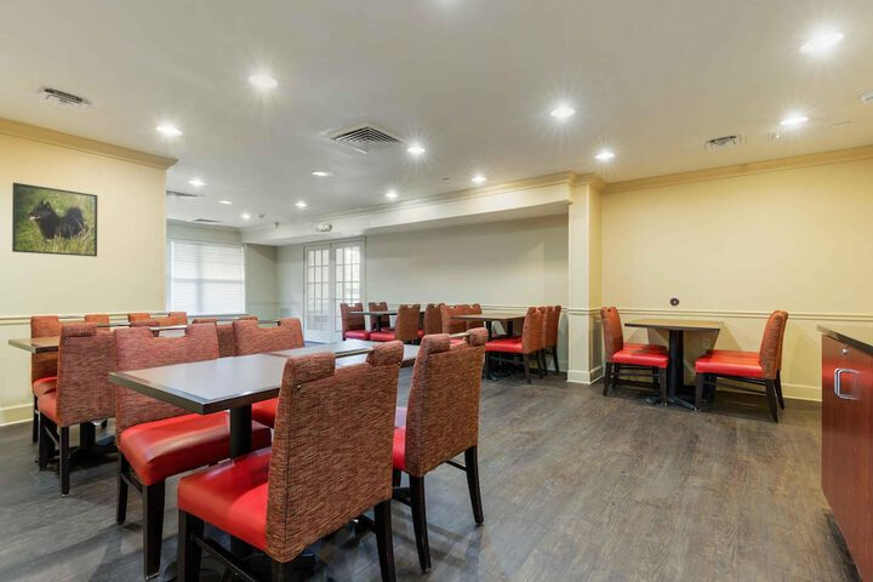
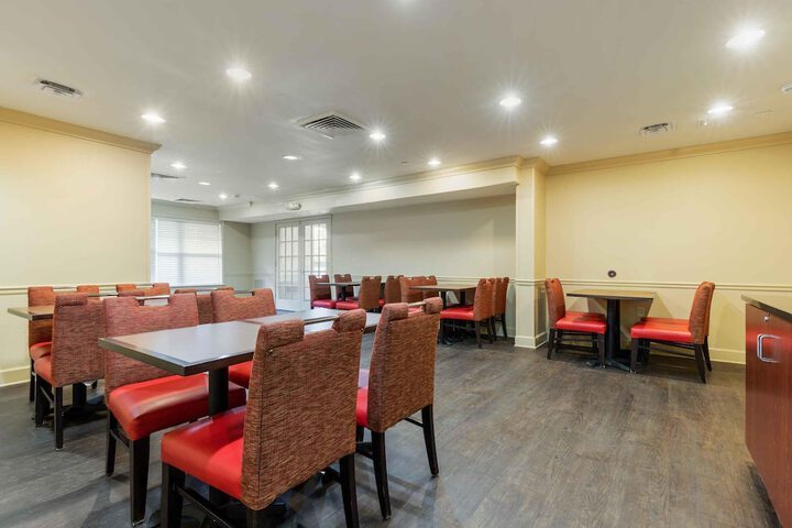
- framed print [11,182,98,258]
